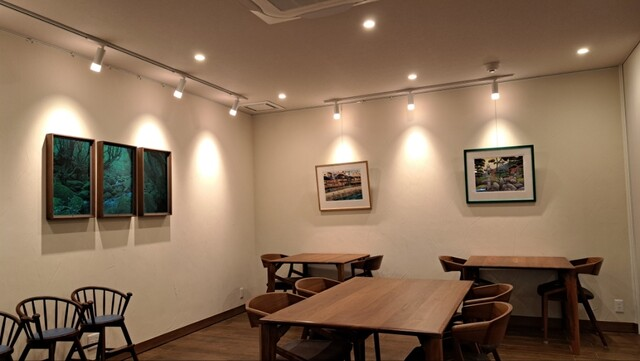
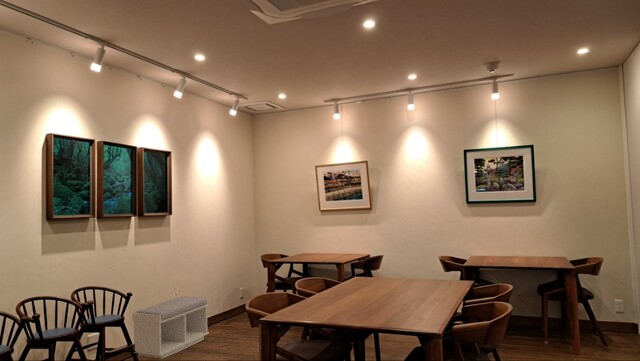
+ bench [131,295,210,360]
